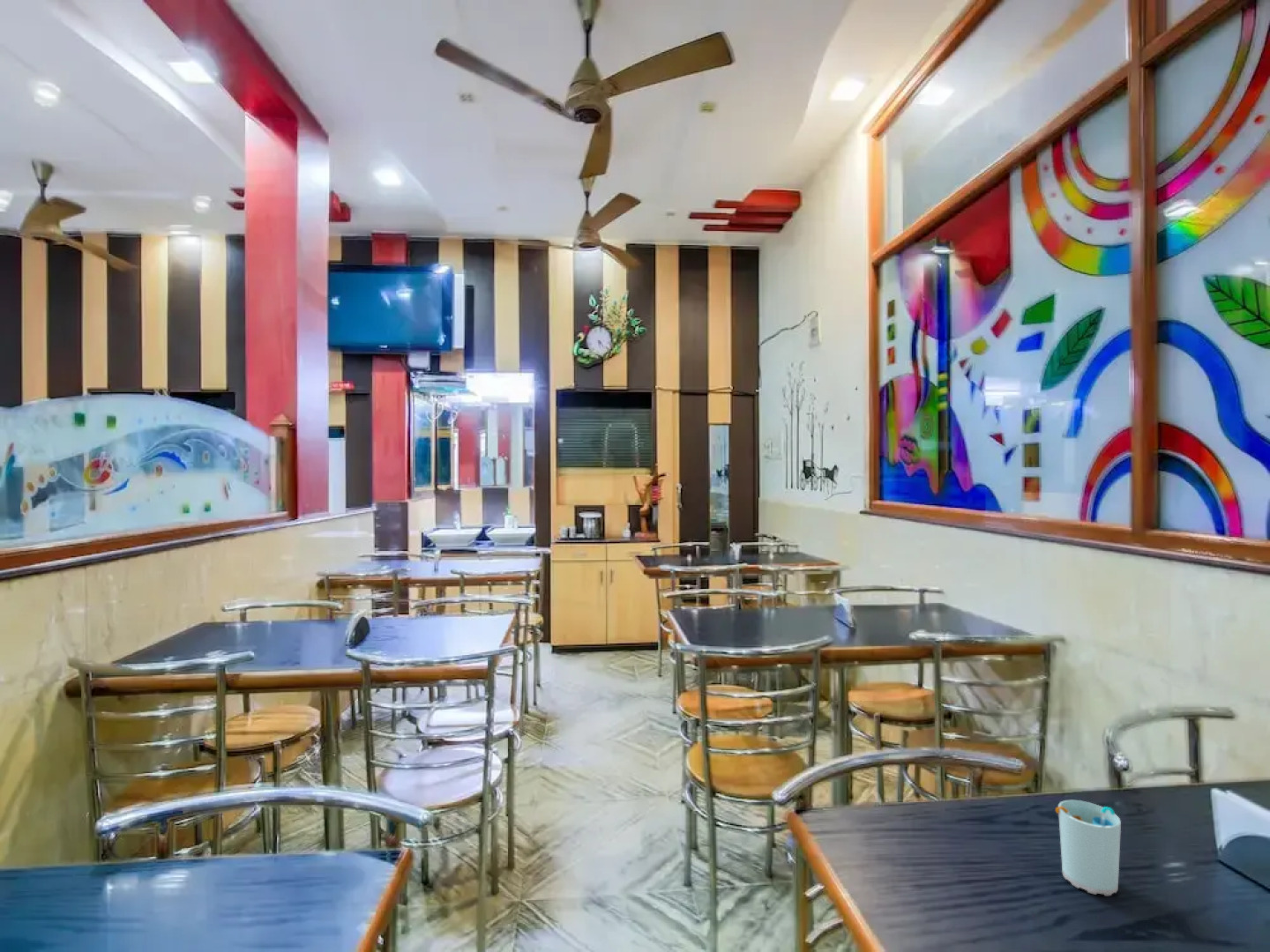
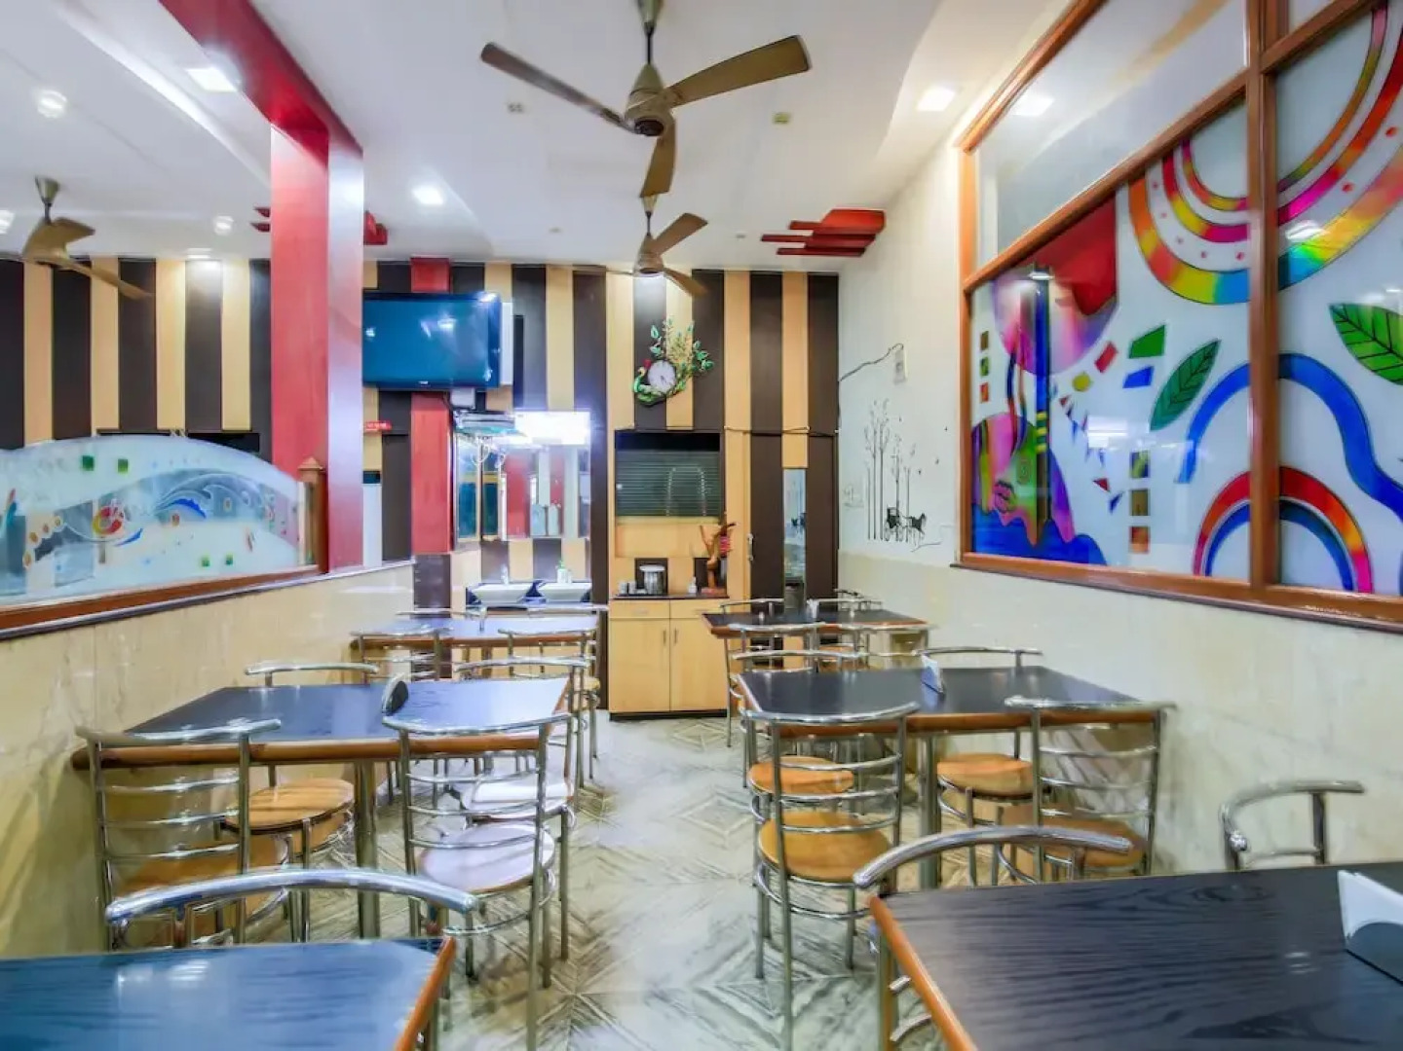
- cup [1055,800,1122,896]
